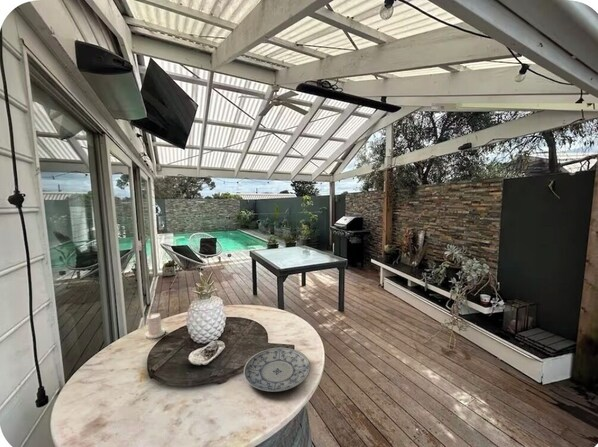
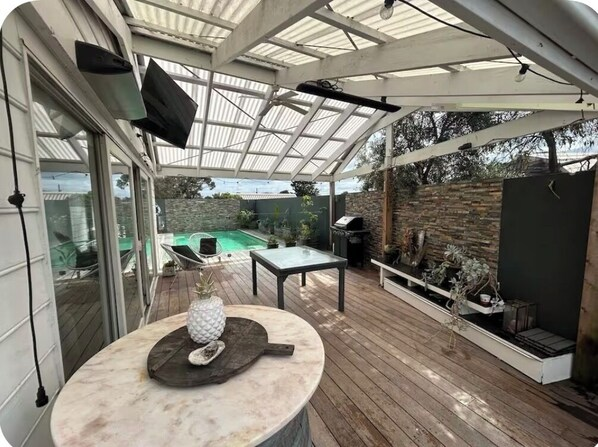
- plate [243,346,311,393]
- candle [144,312,166,340]
